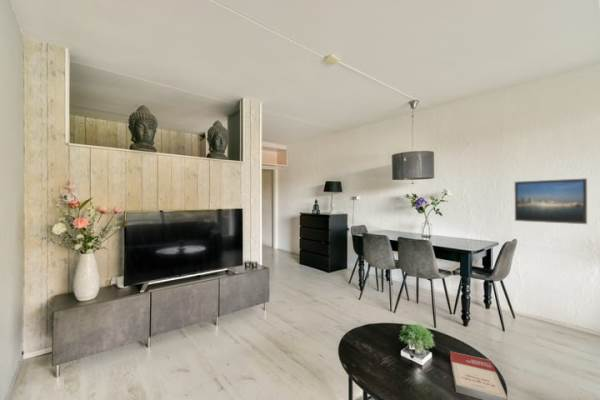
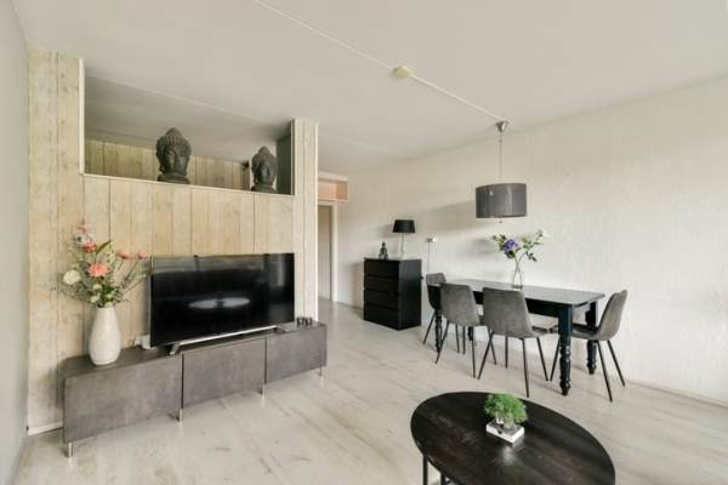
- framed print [513,177,588,225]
- book [449,350,509,400]
